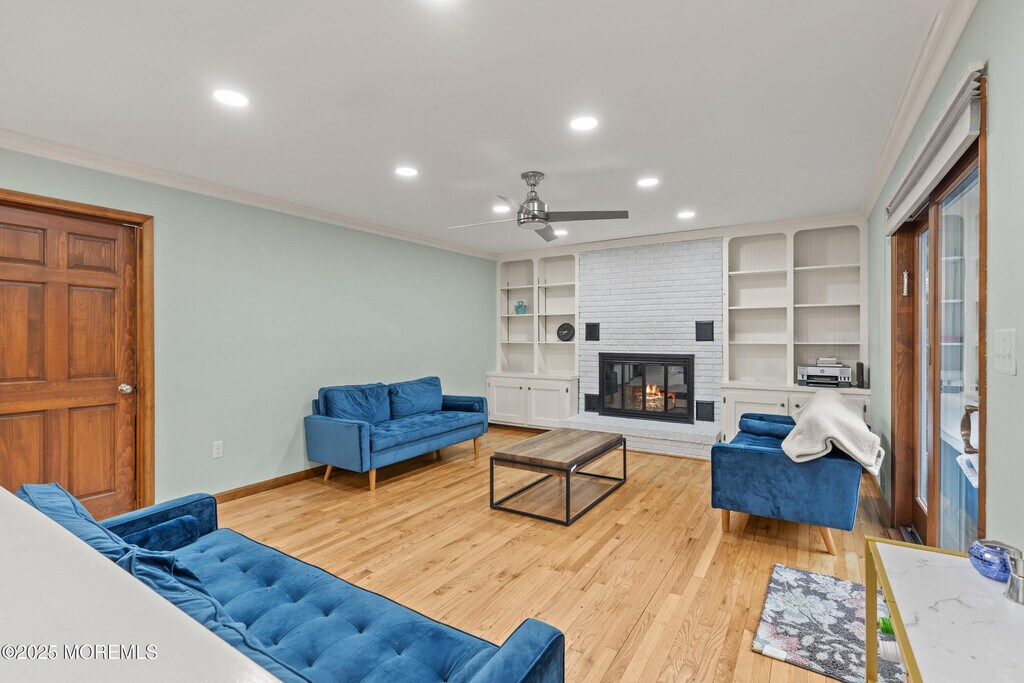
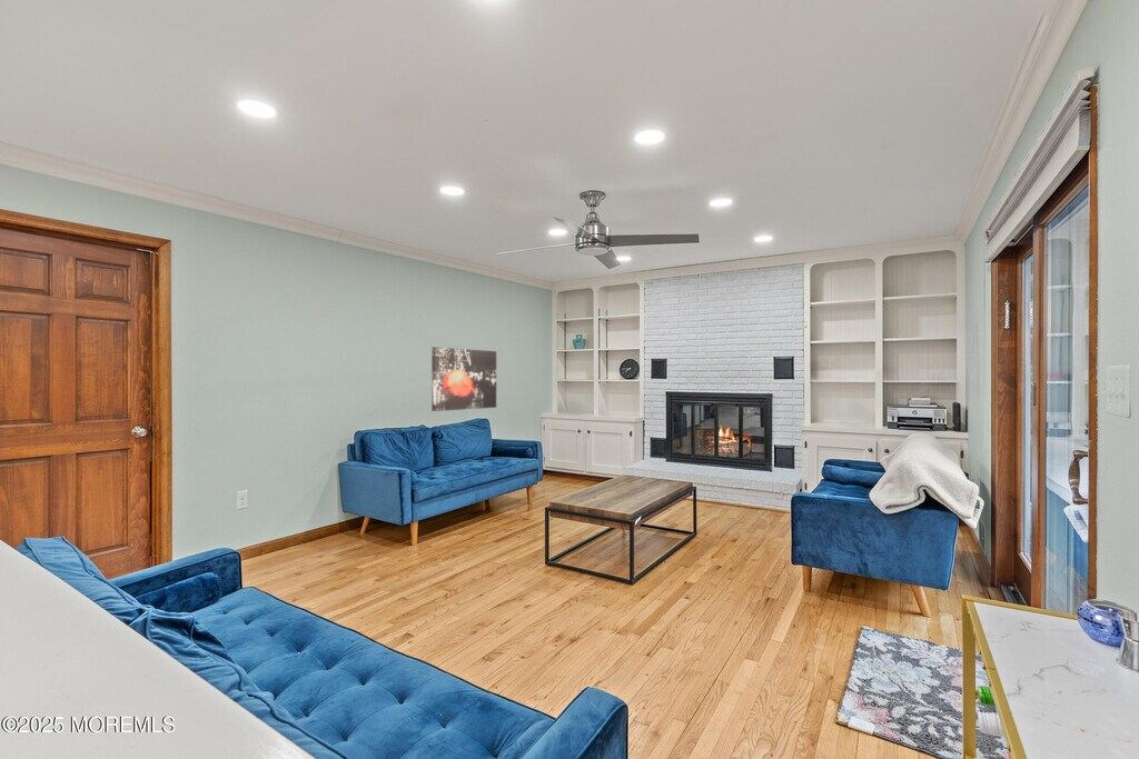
+ wall art [430,346,497,412]
